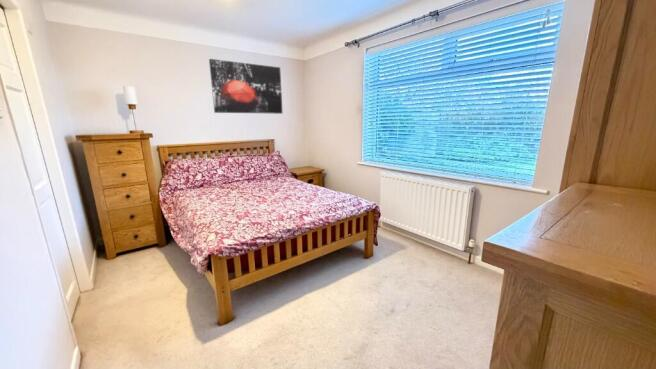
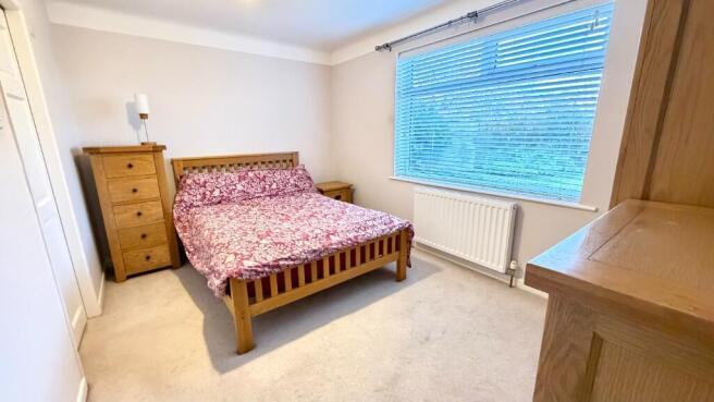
- wall art [208,58,283,115]
